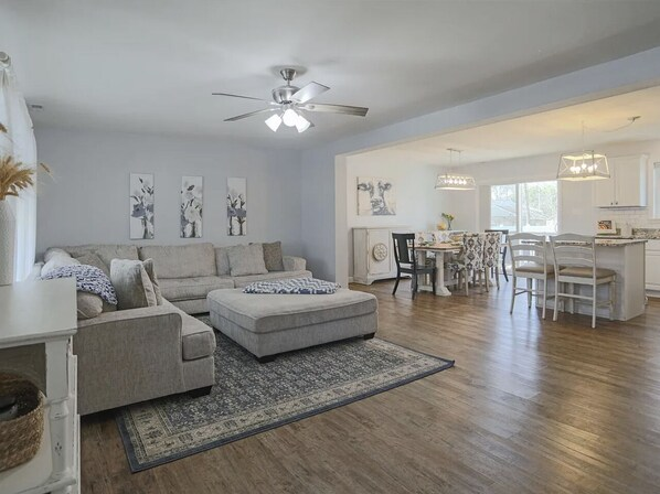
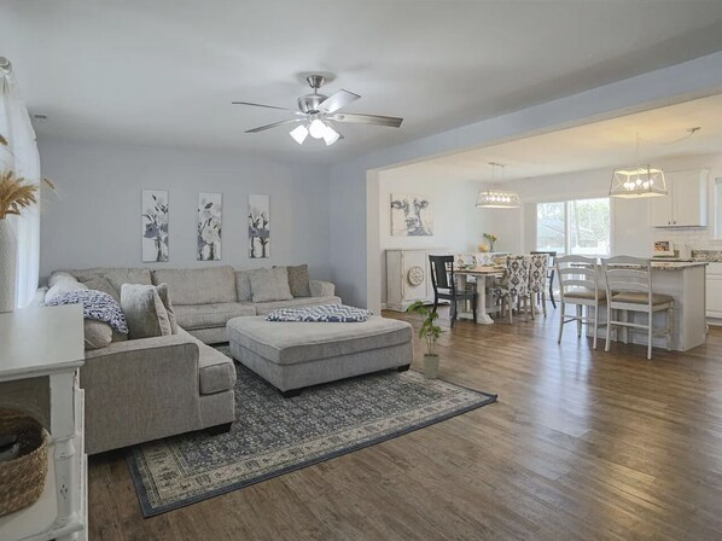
+ house plant [407,299,449,380]
